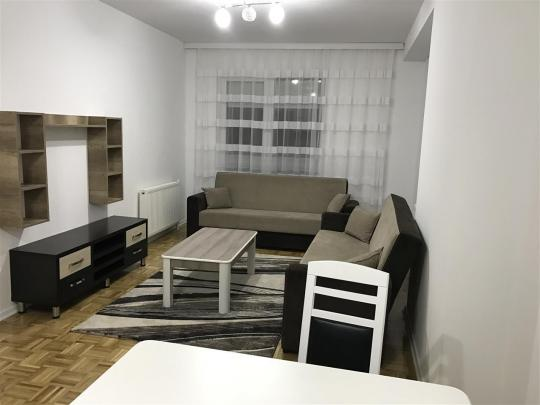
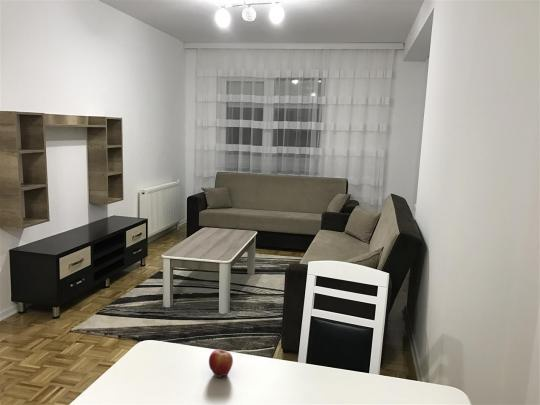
+ apple [208,348,234,378]
